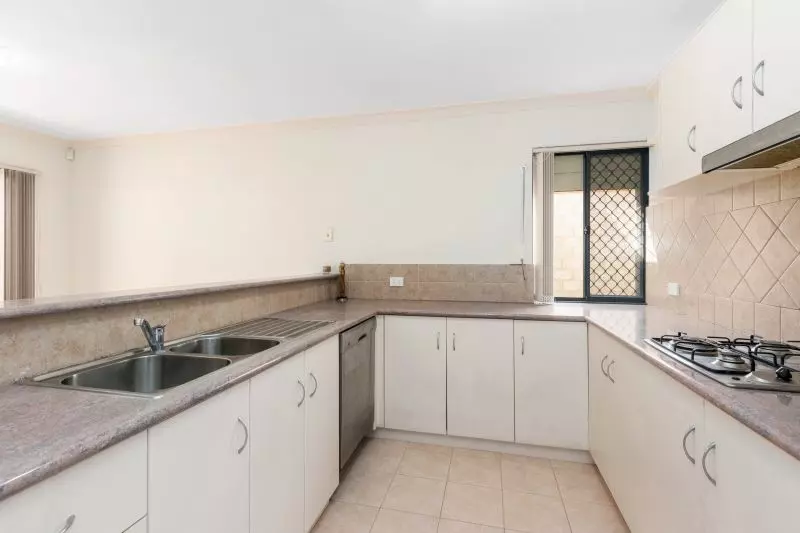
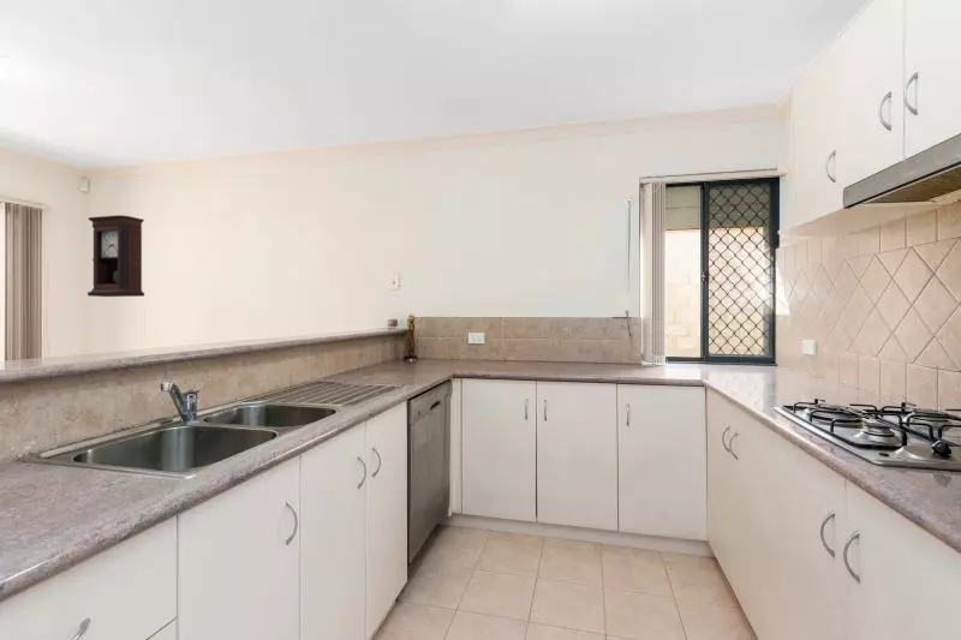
+ pendulum clock [86,214,145,298]
